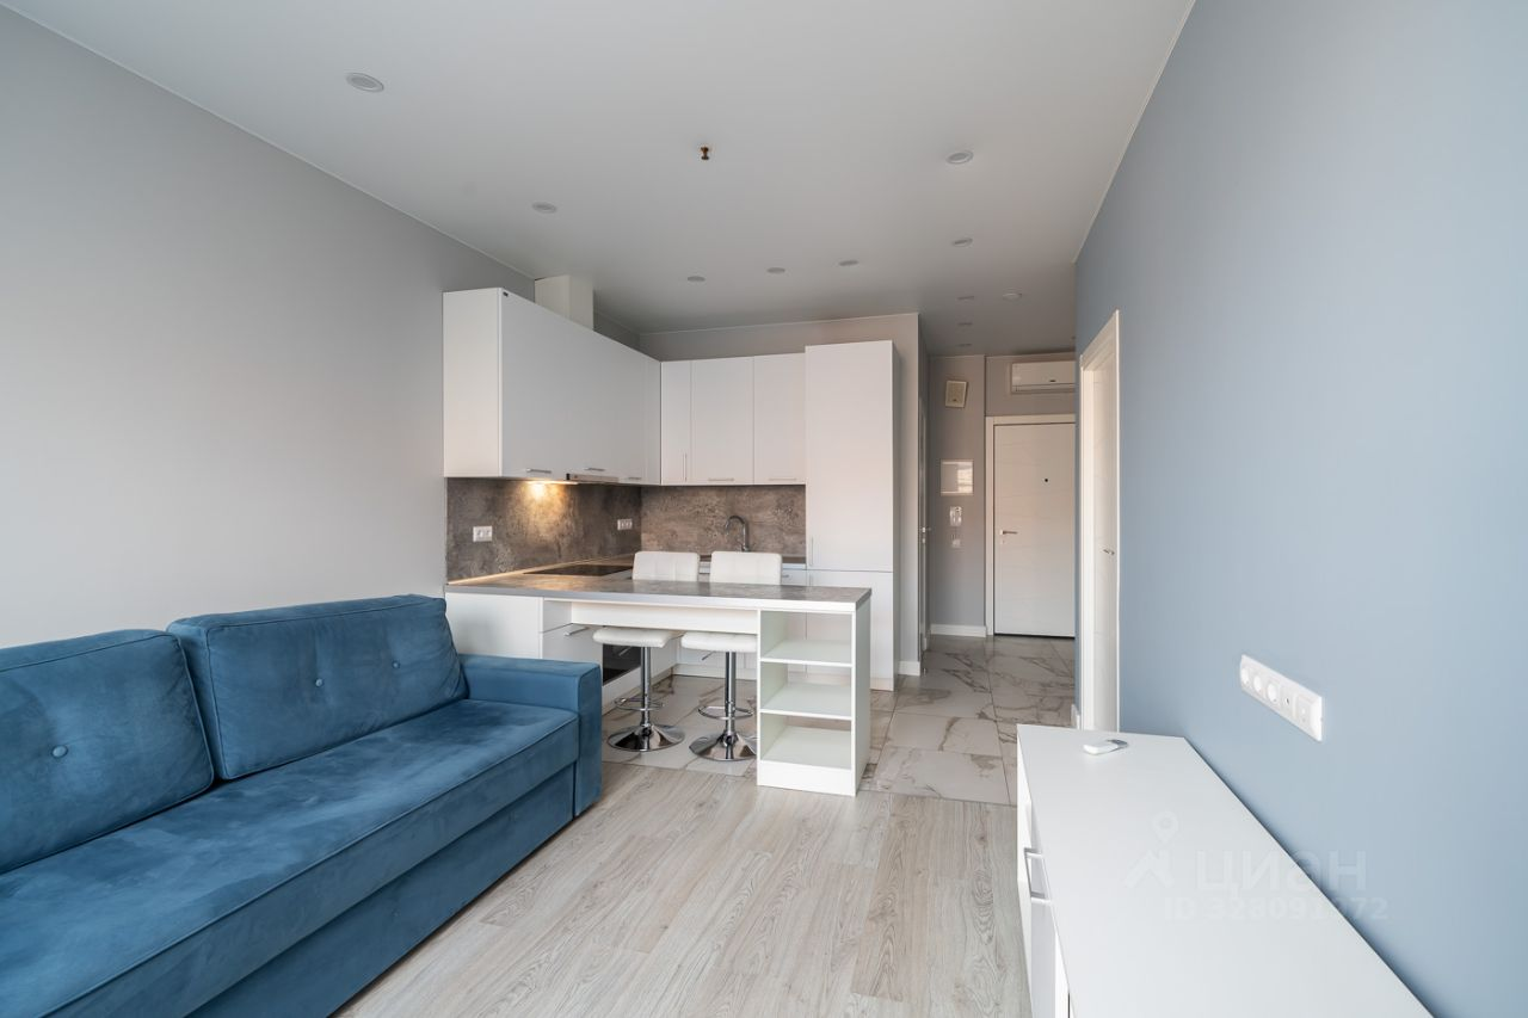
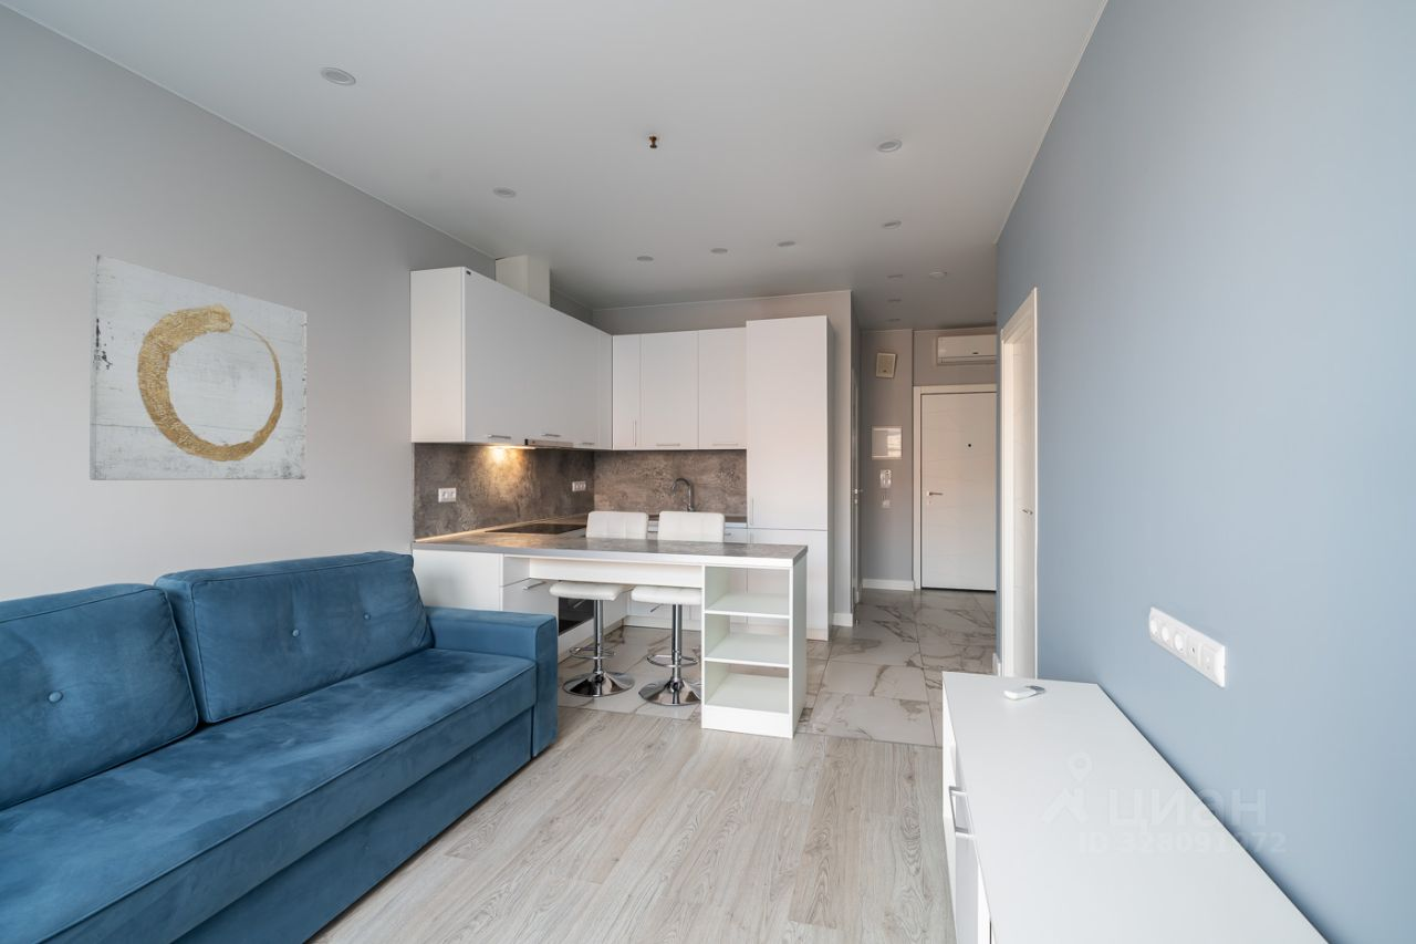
+ wall art [88,253,308,481]
